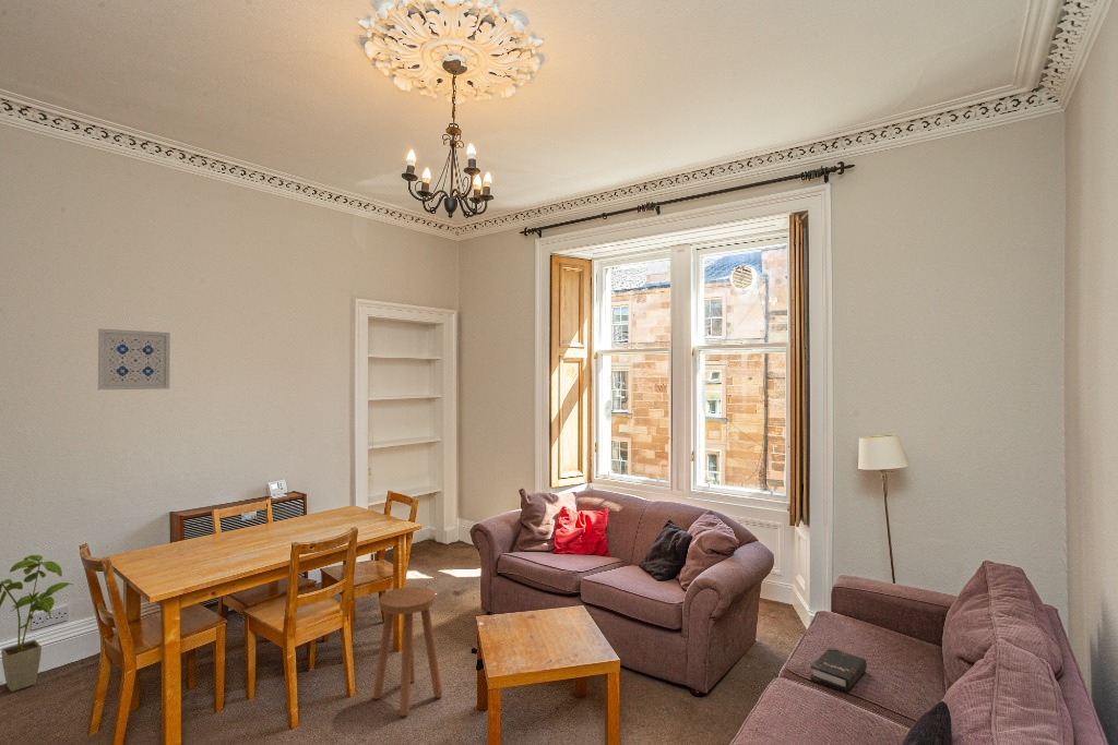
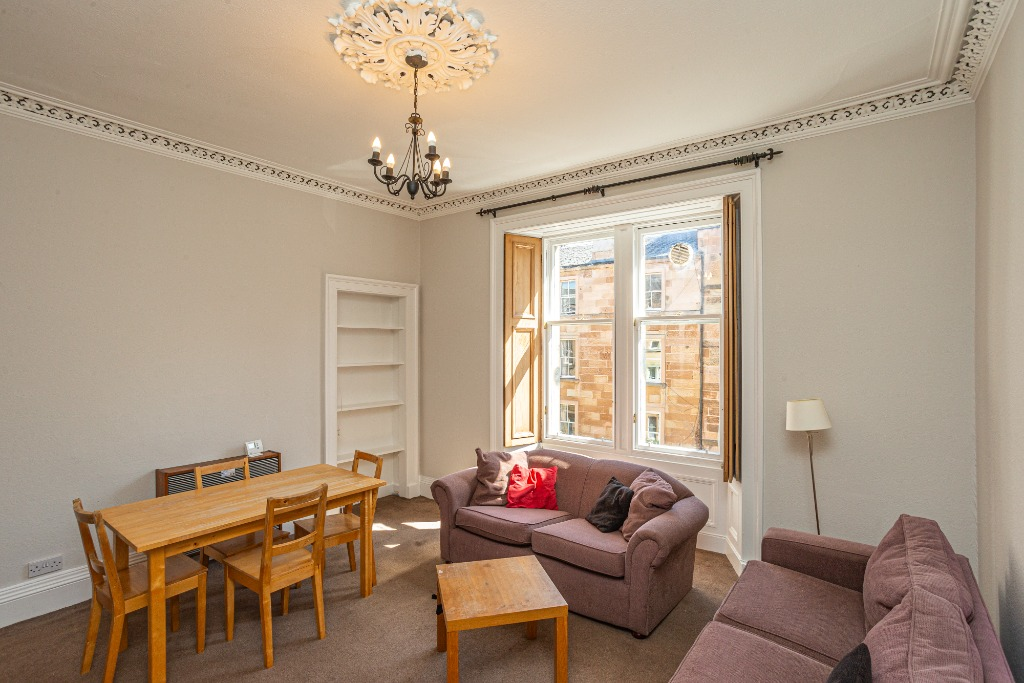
- hardback book [810,647,868,692]
- house plant [0,554,74,693]
- stool [371,586,443,718]
- wall art [97,327,171,390]
